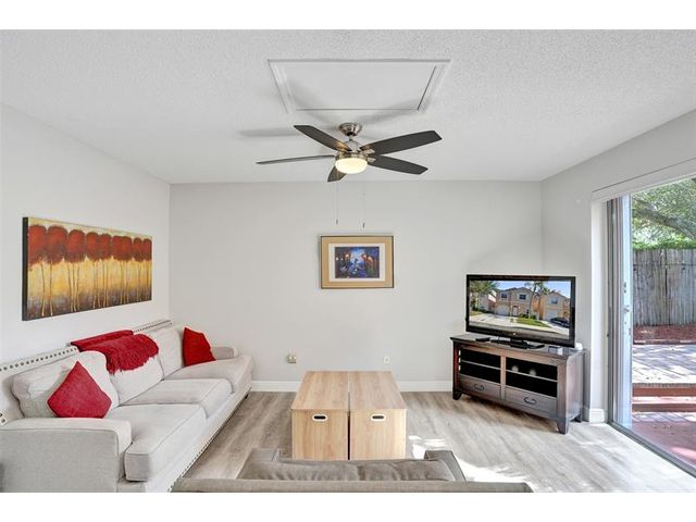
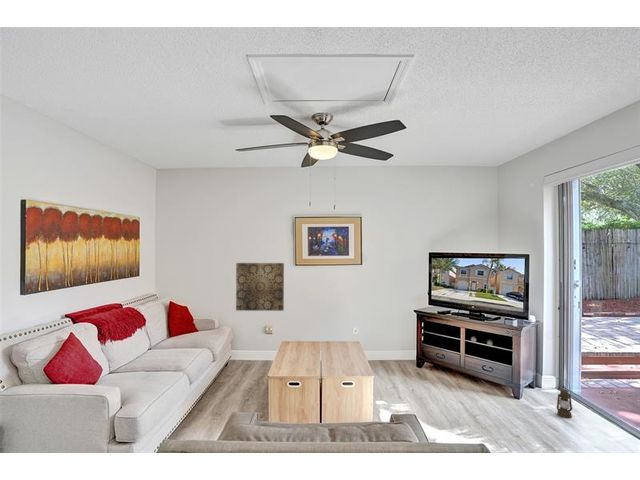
+ wall art [235,262,285,312]
+ lantern [556,378,573,419]
